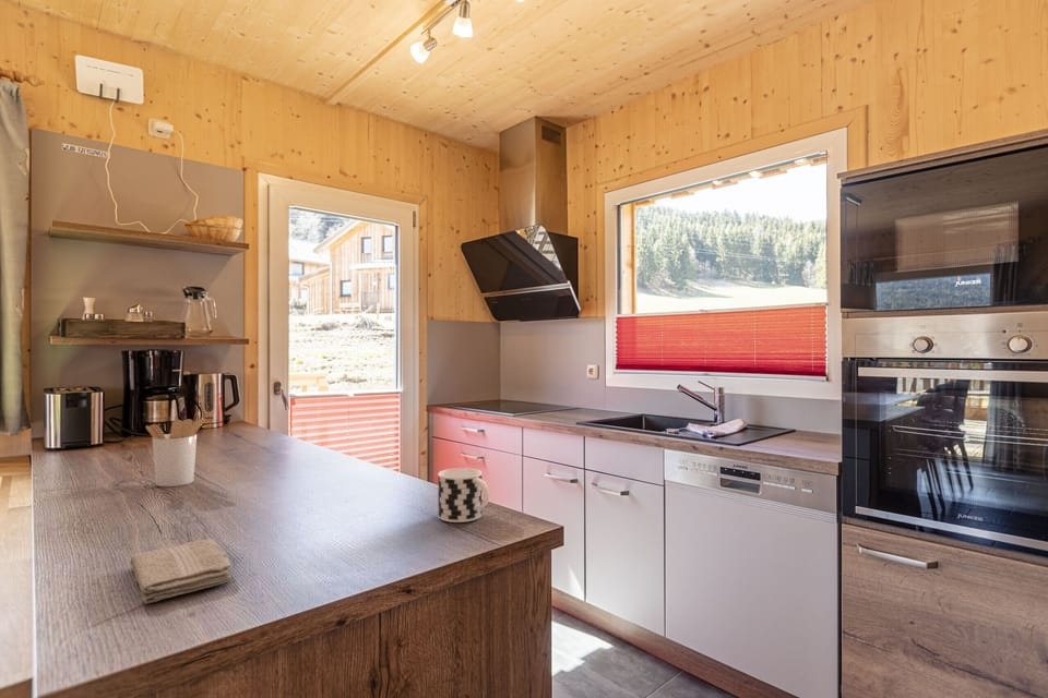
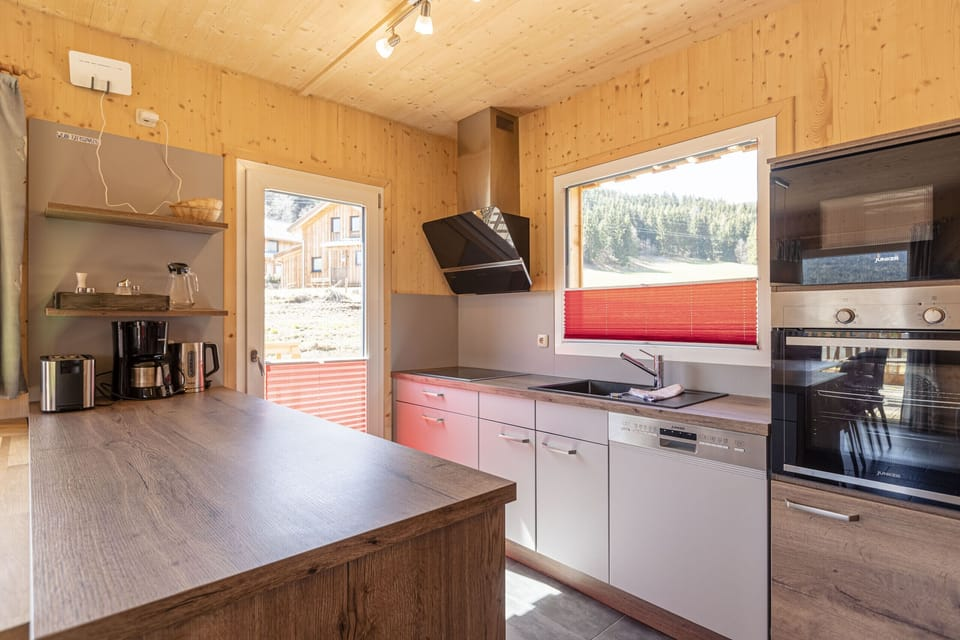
- washcloth [129,538,233,604]
- utensil holder [145,410,206,488]
- cup [437,467,490,524]
